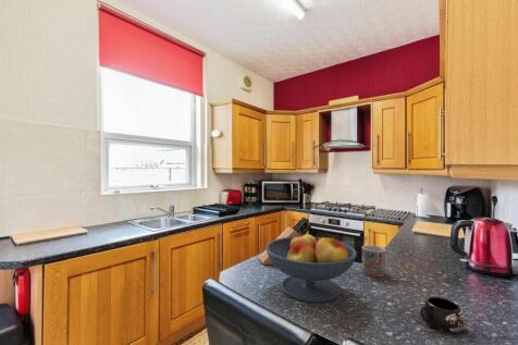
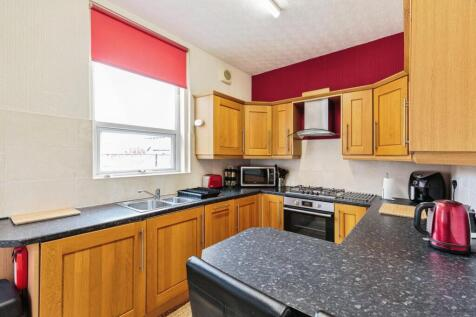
- knife block [258,215,312,266]
- fruit bowl [264,232,358,304]
- mug [419,296,466,333]
- mug [361,244,386,278]
